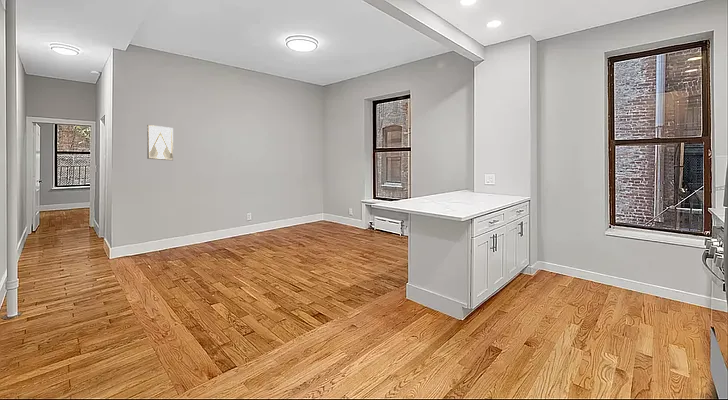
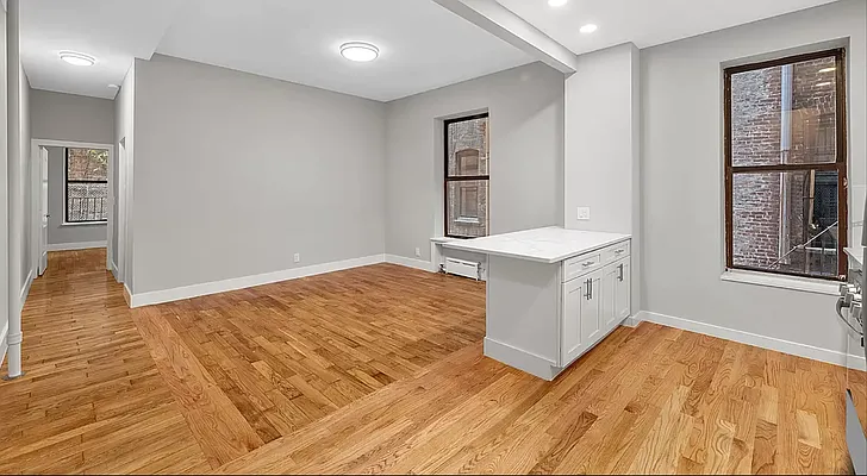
- wall art [146,124,174,162]
